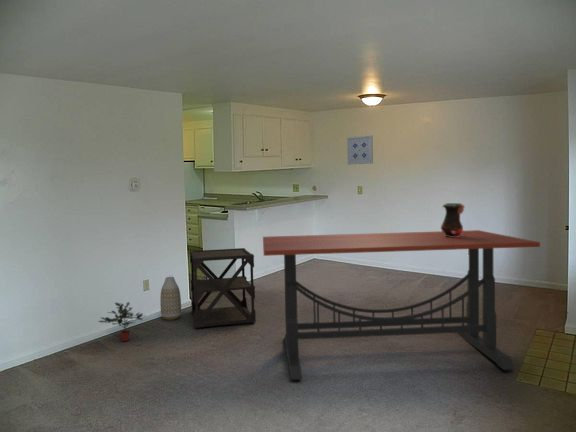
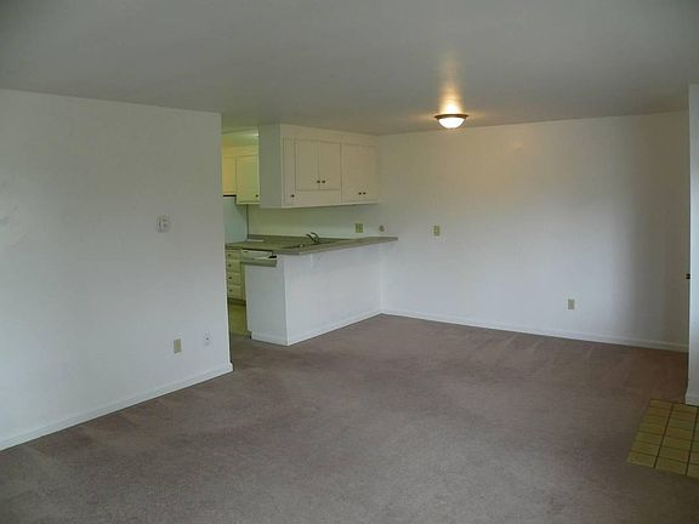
- potted plant [97,301,145,342]
- vase [440,202,466,237]
- wall art [346,134,374,166]
- vase [159,276,182,321]
- storage shelf [189,247,257,329]
- dining table [262,229,541,381]
